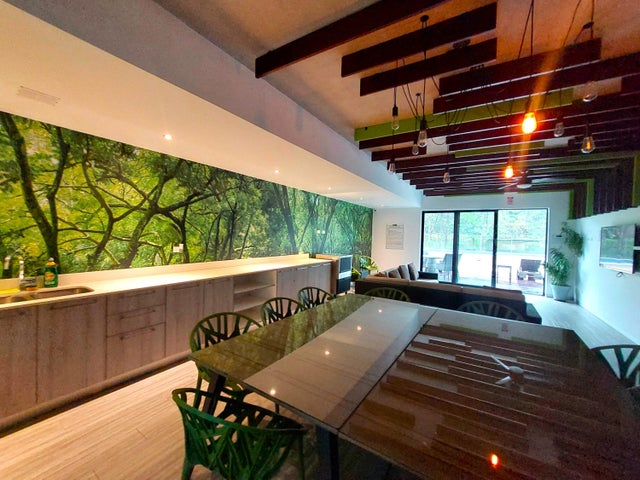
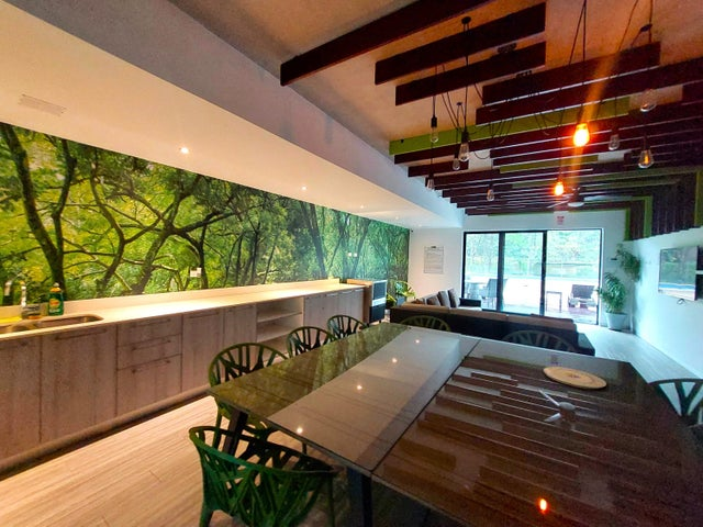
+ plate [543,366,607,390]
